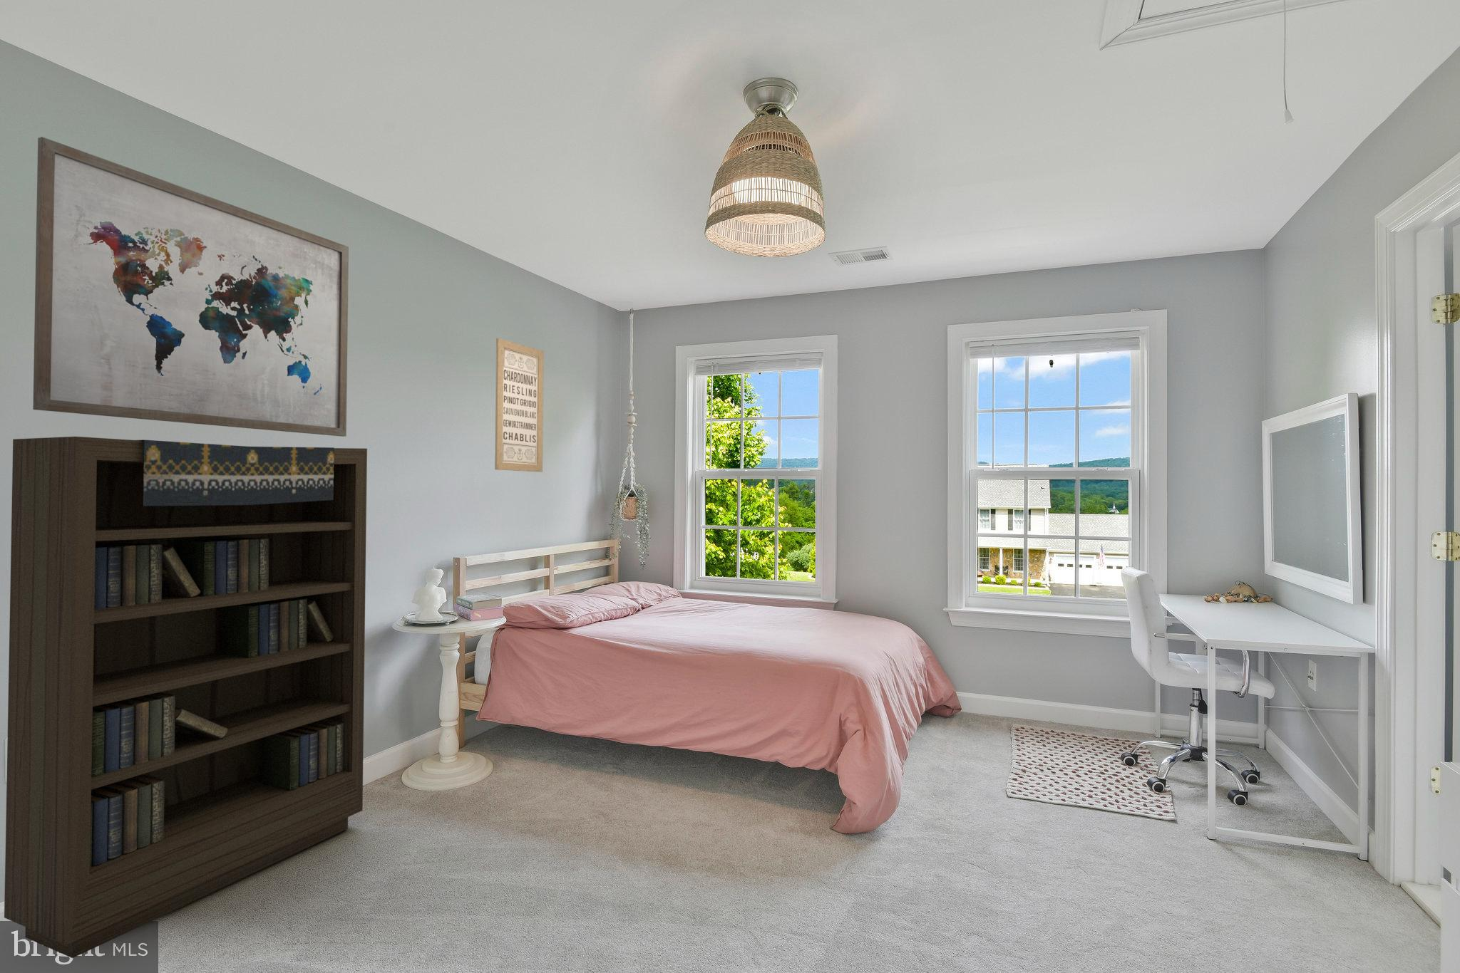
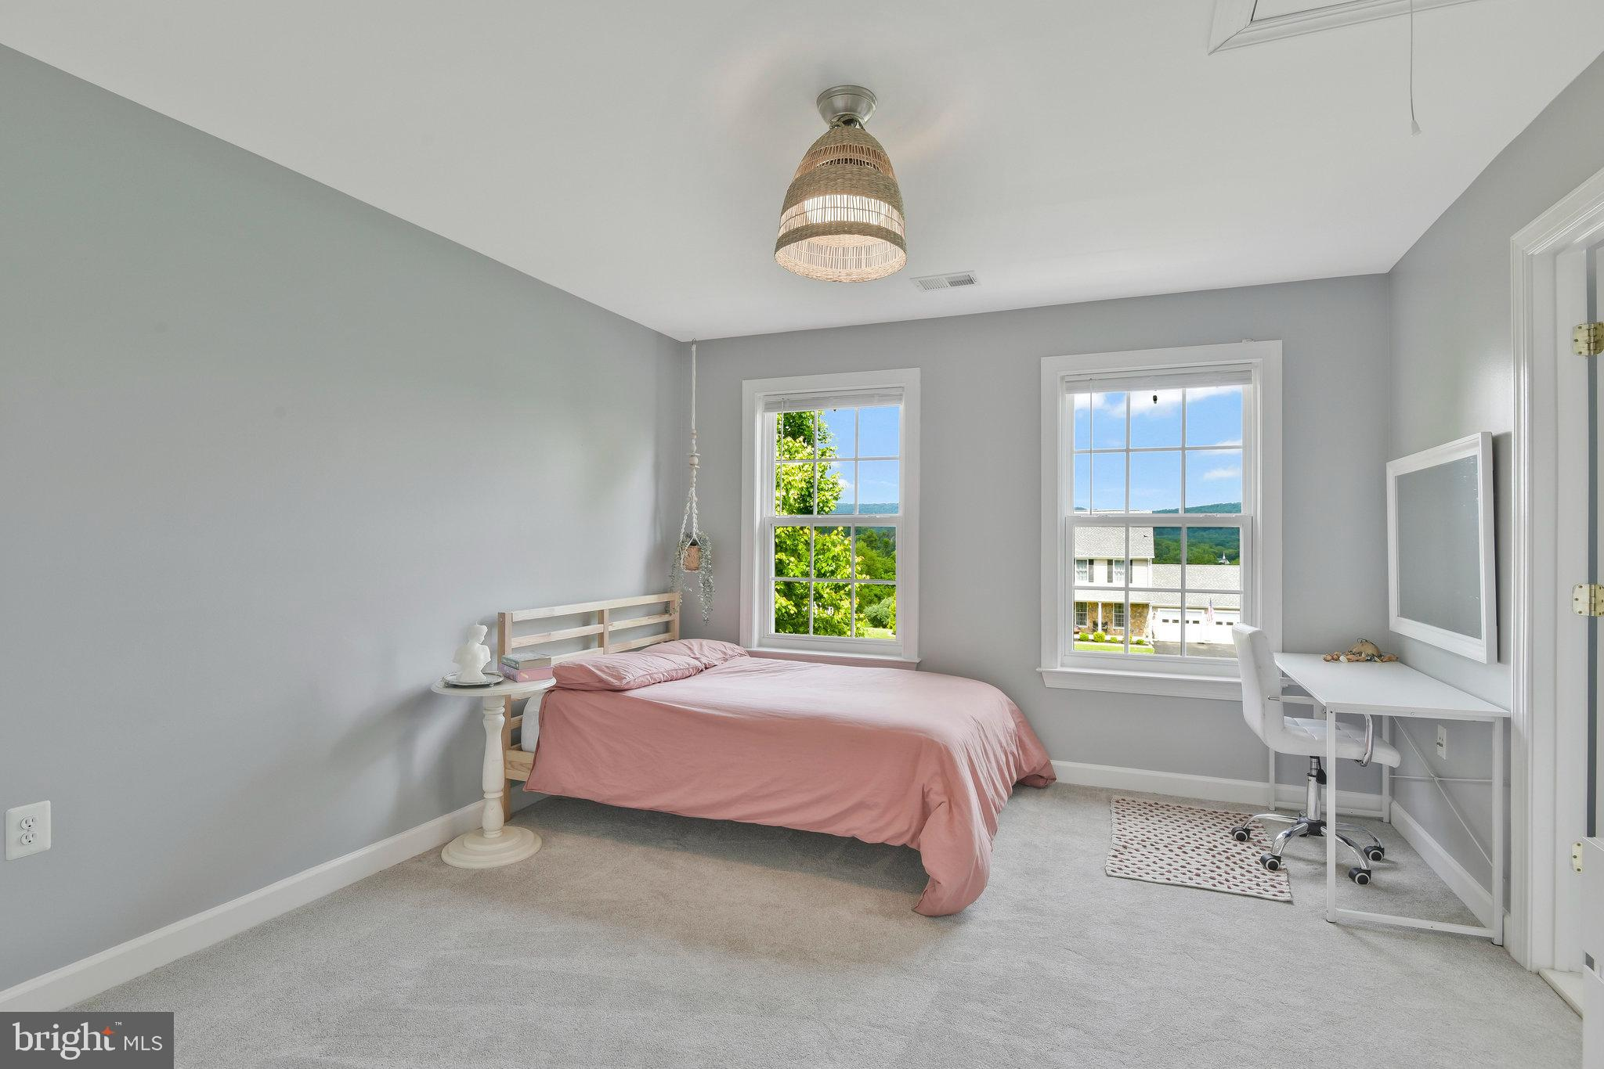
- bookcase [3,435,368,959]
- wall art [33,136,350,438]
- wall art [494,338,544,473]
